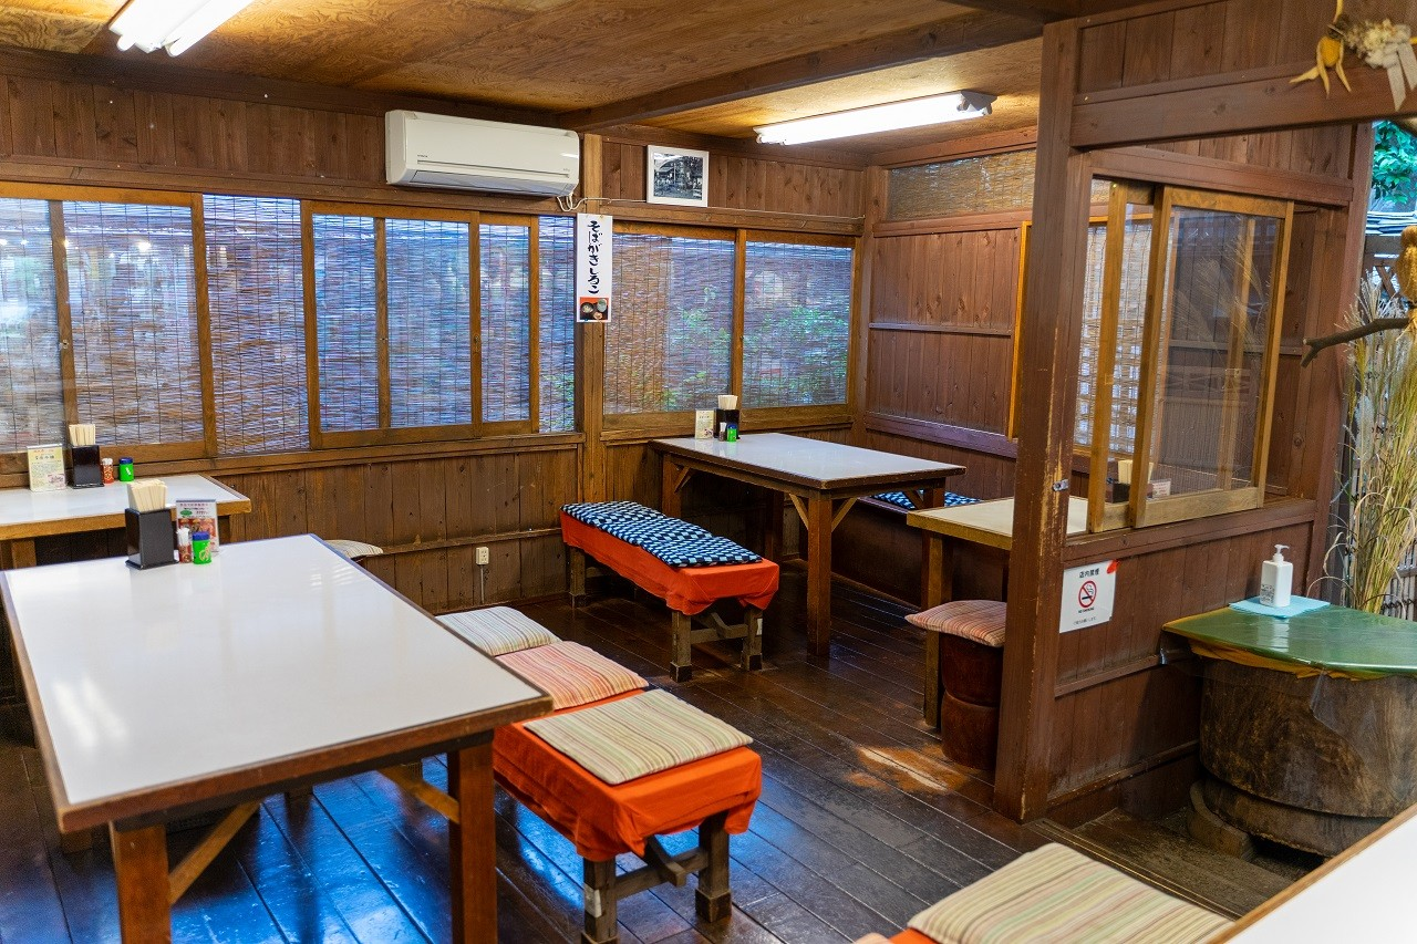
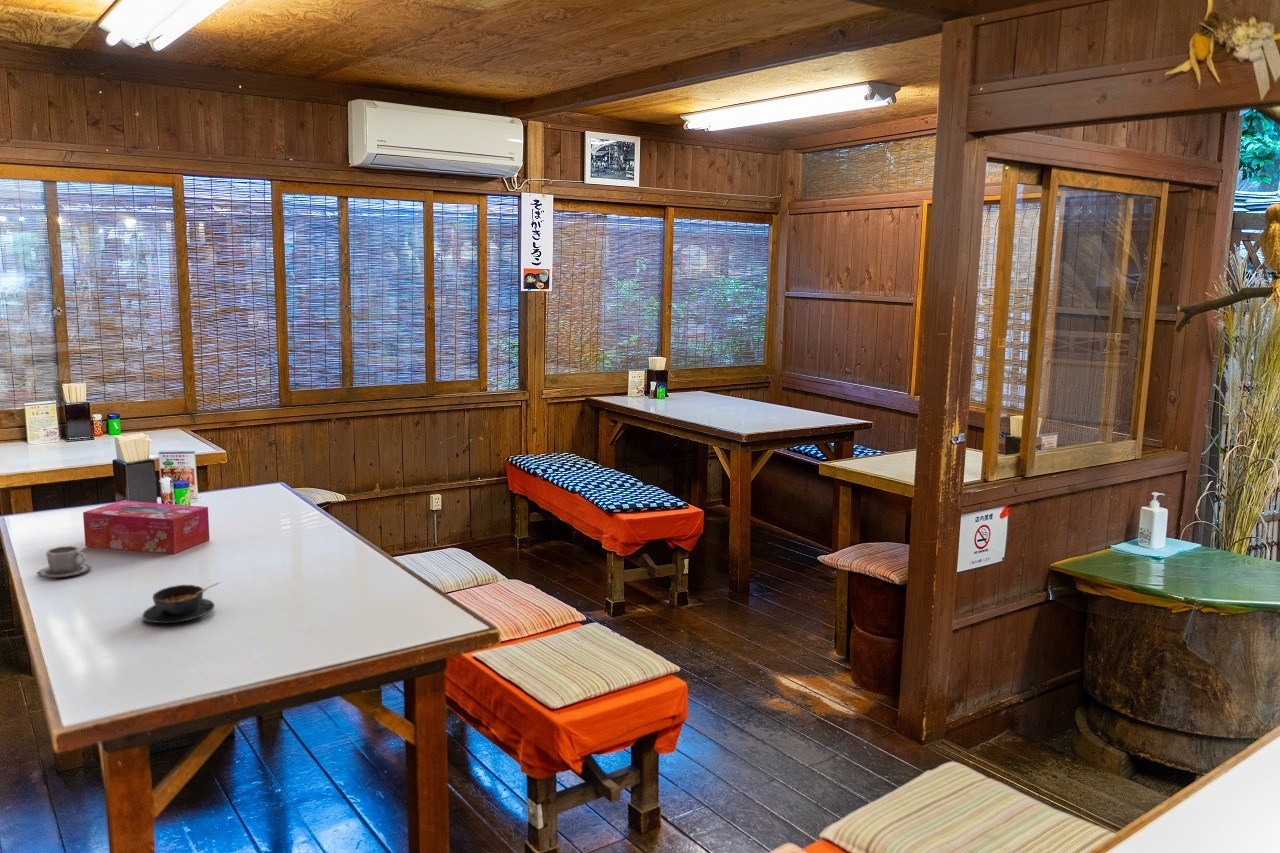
+ cup [36,545,92,579]
+ soup bowl [141,581,222,624]
+ tissue box [82,500,211,555]
